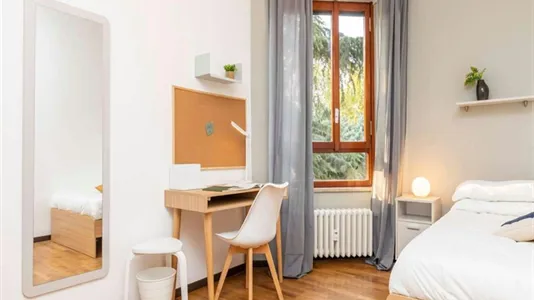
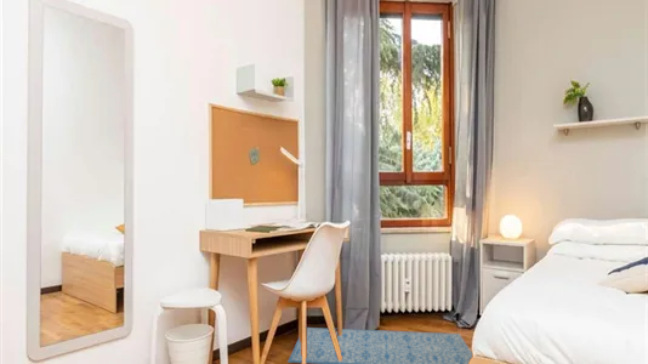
+ rug [286,326,473,364]
